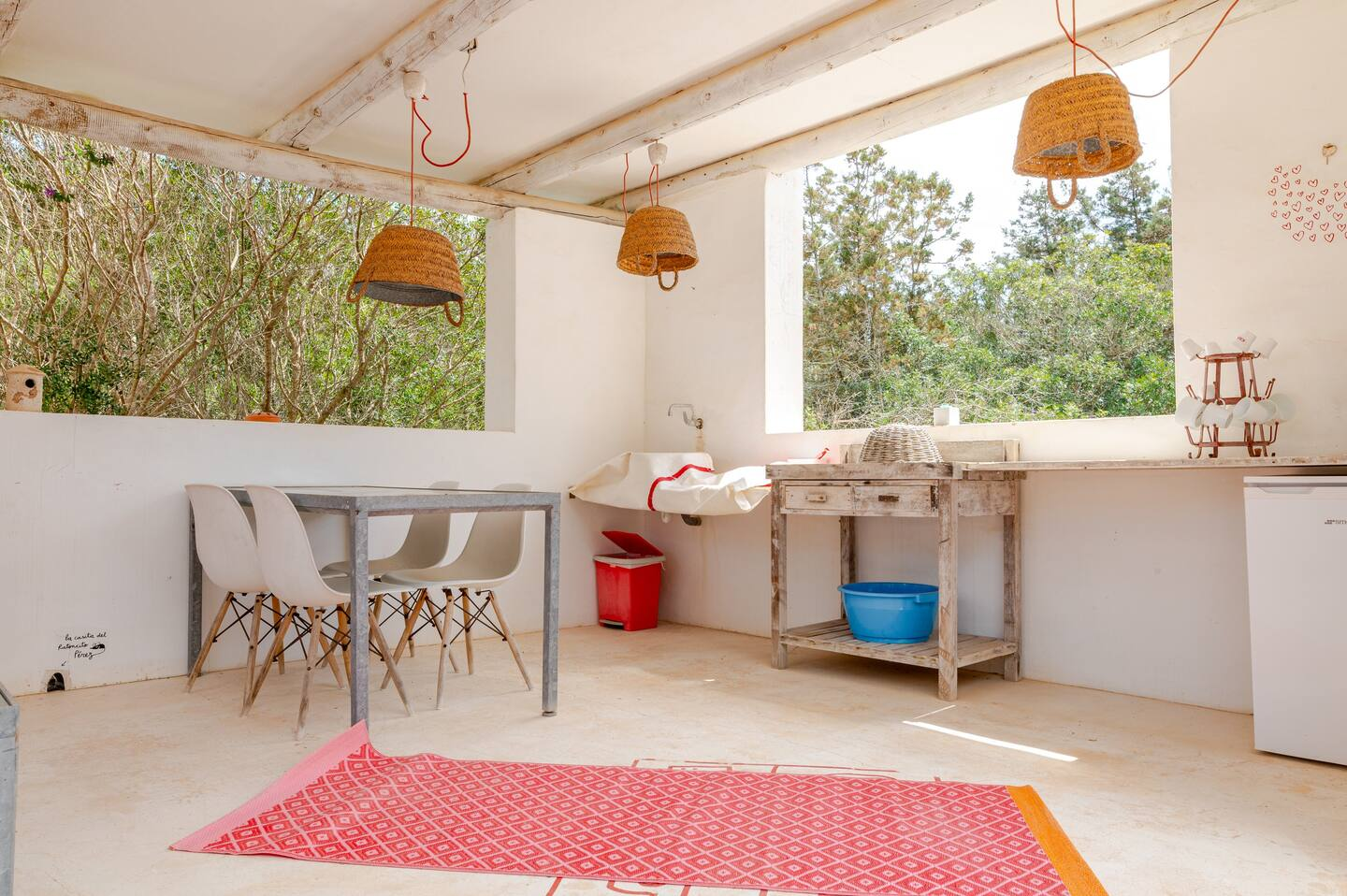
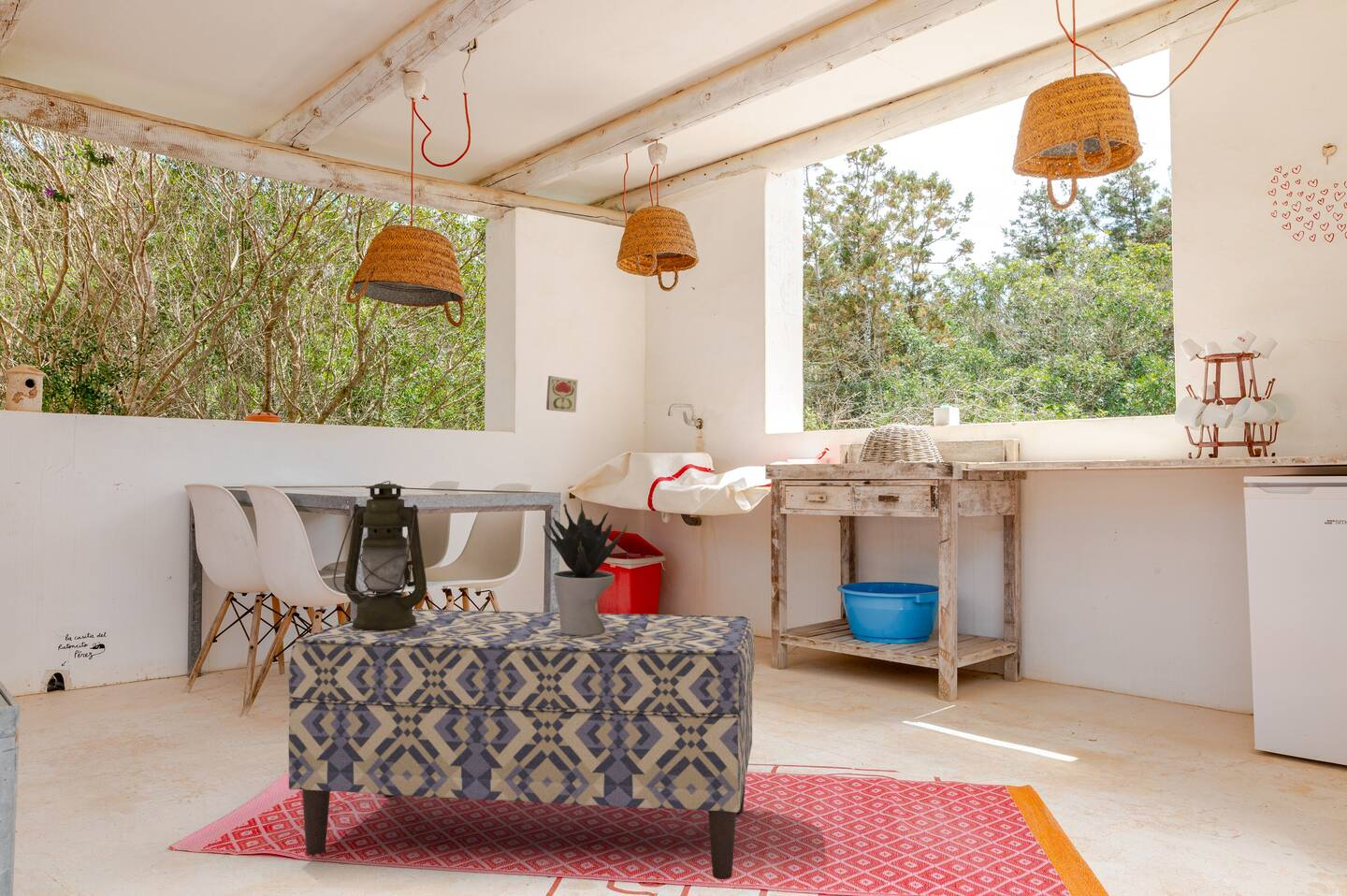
+ potted plant [543,501,628,635]
+ lantern [332,480,427,630]
+ decorative tile [545,375,579,413]
+ bench [287,608,756,880]
